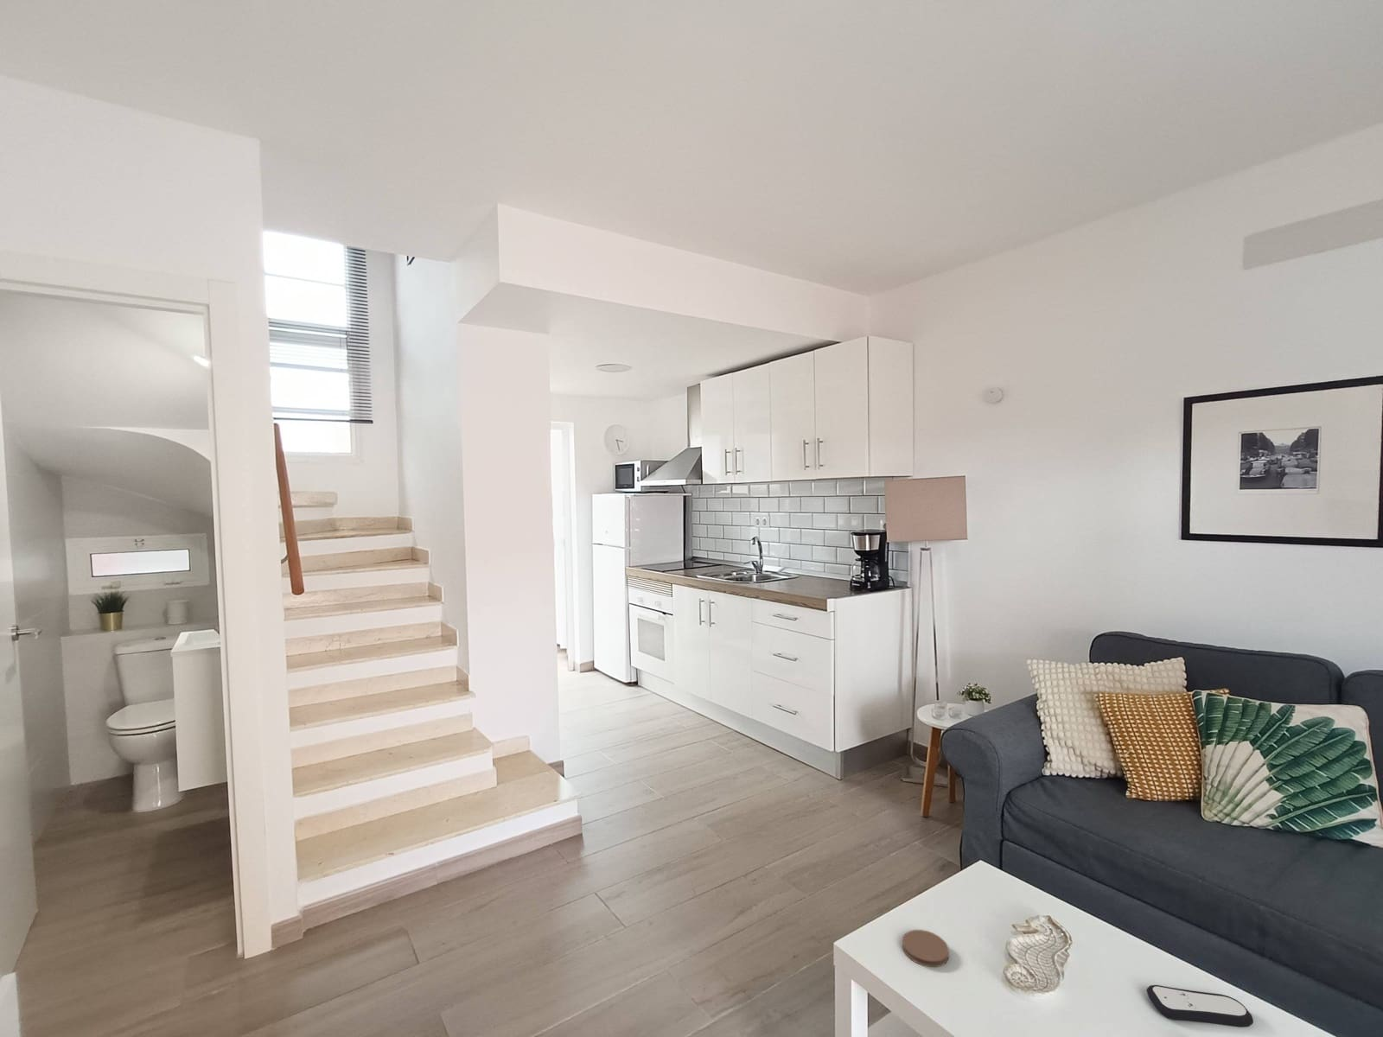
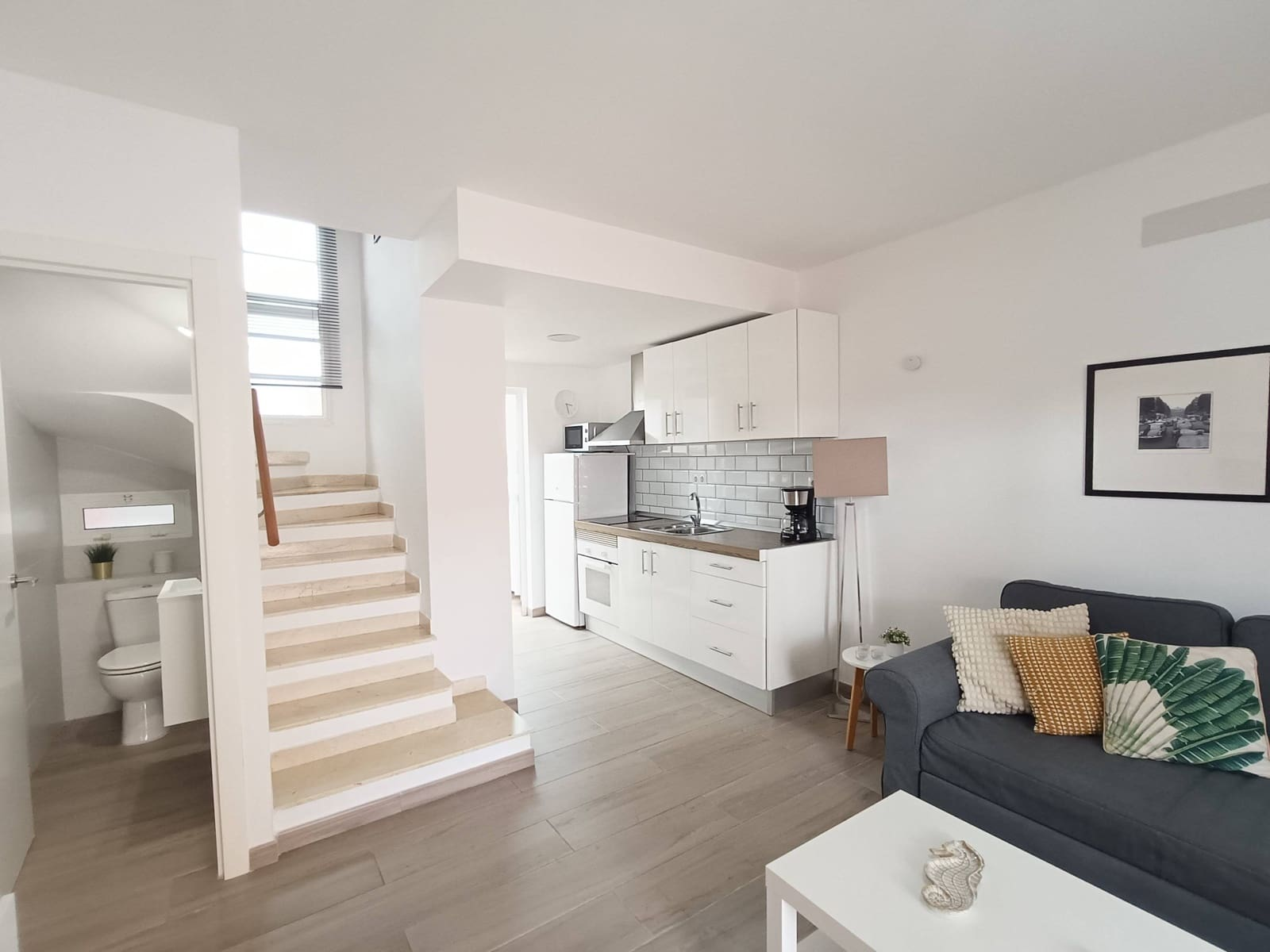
- remote control [1147,985,1255,1028]
- coaster [902,929,950,968]
